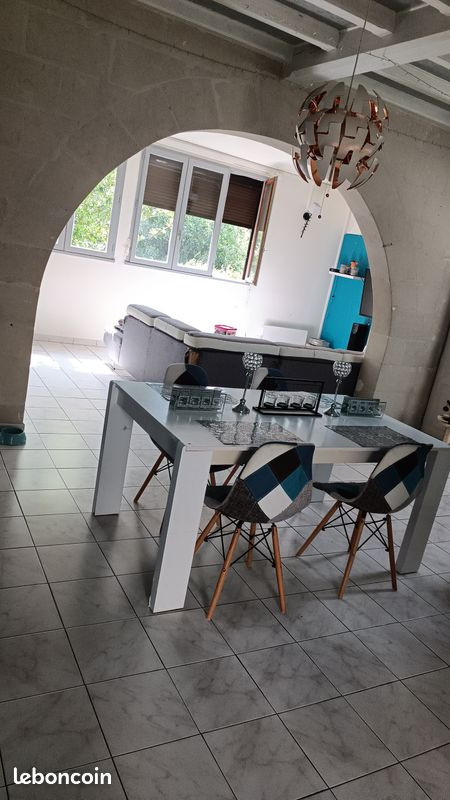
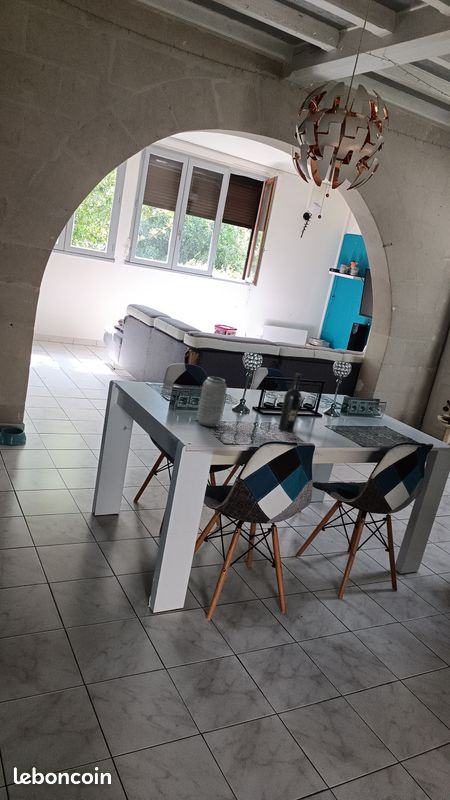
+ wine bottle [278,372,302,433]
+ vase [196,376,228,428]
